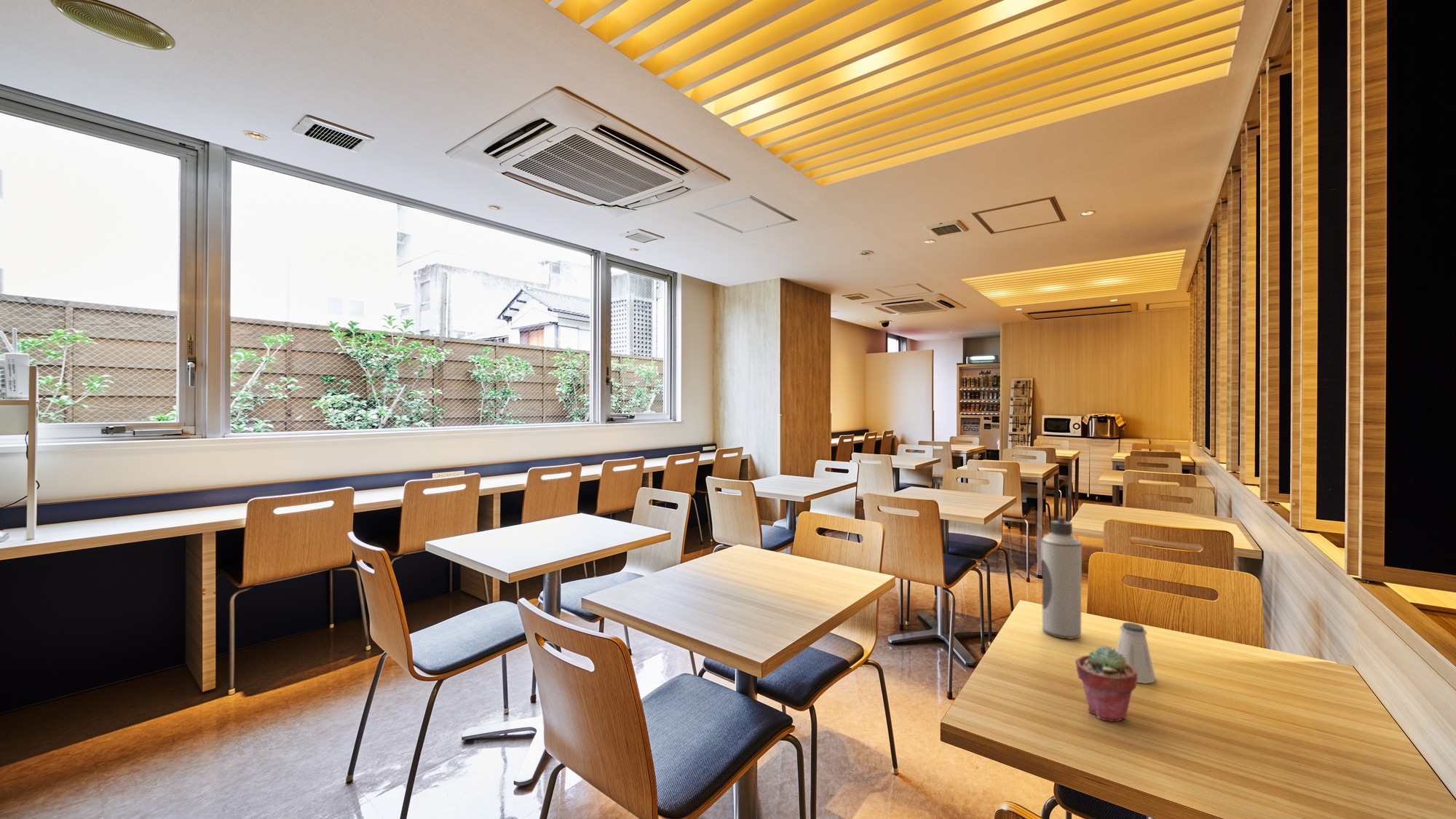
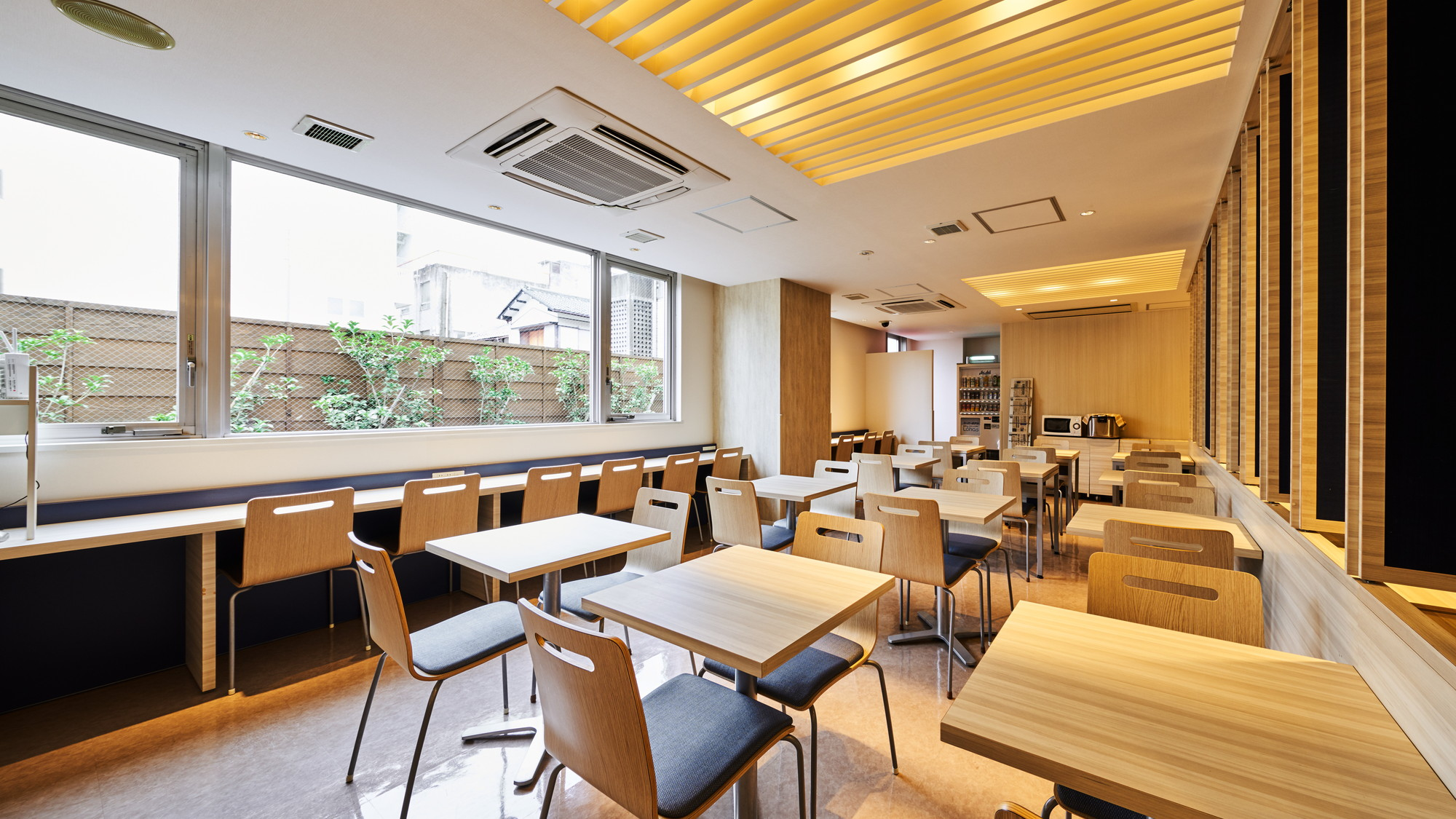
- water bottle [1040,515,1083,639]
- saltshaker [1116,622,1157,684]
- potted succulent [1075,646,1138,722]
